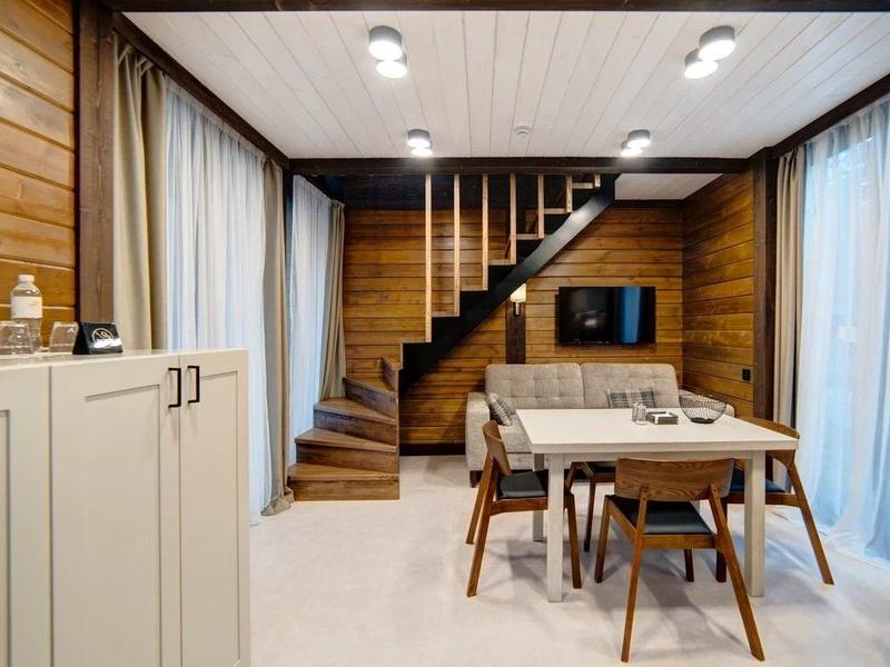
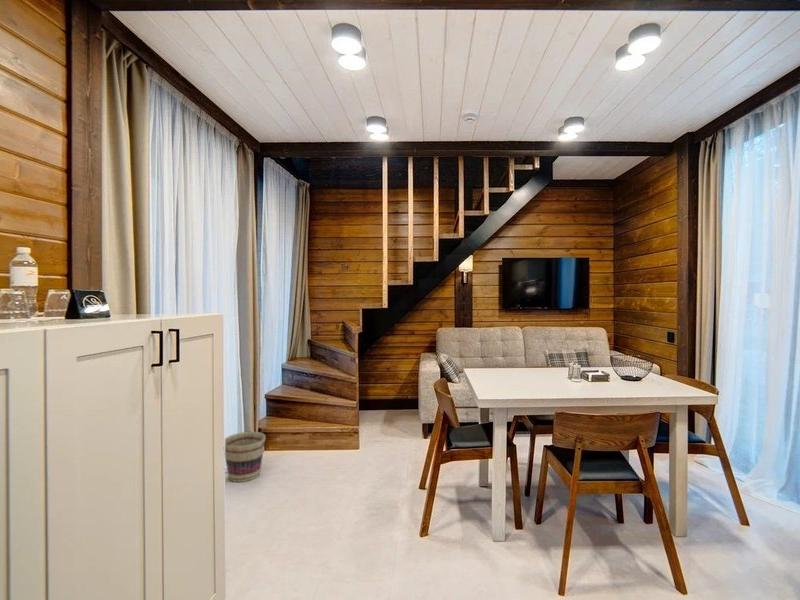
+ basket [224,431,267,483]
